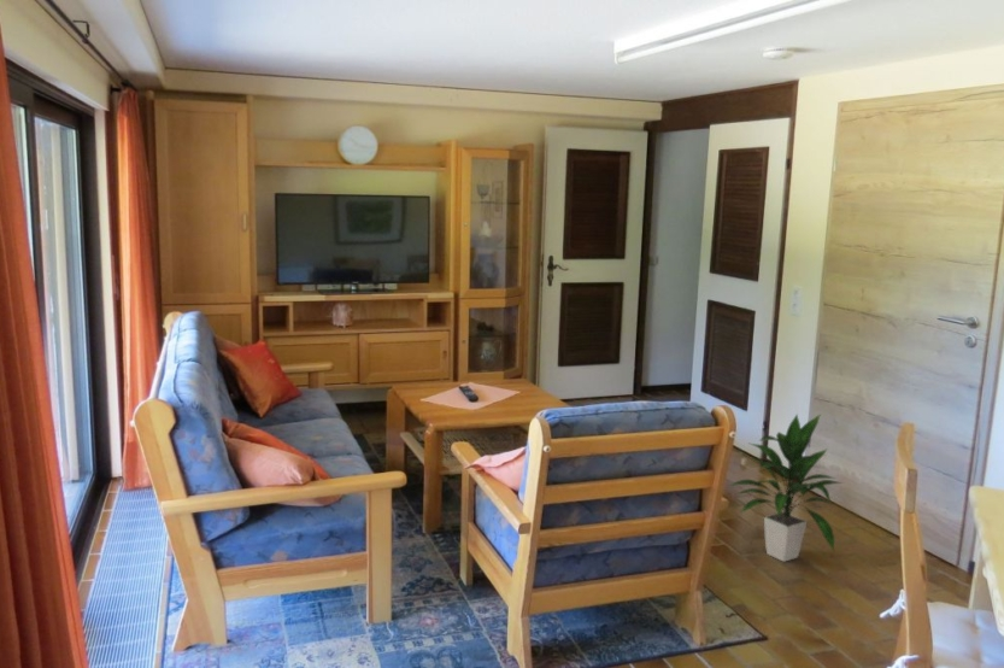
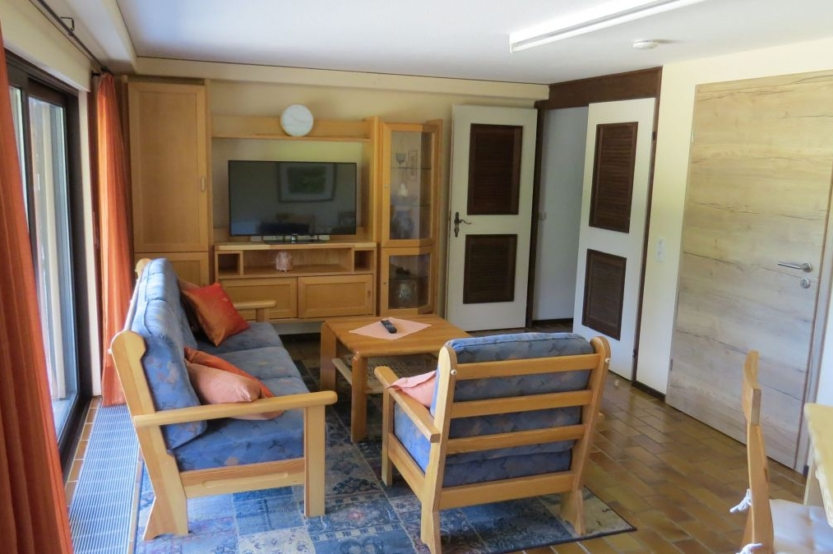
- indoor plant [728,412,846,563]
